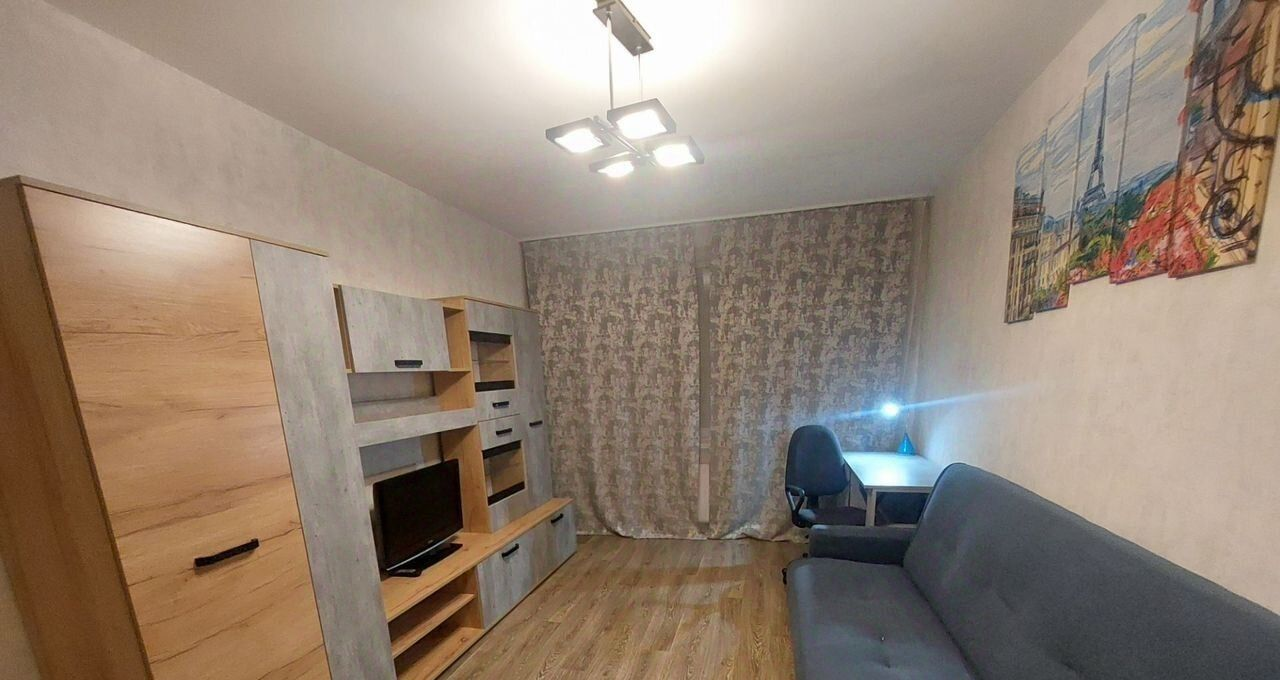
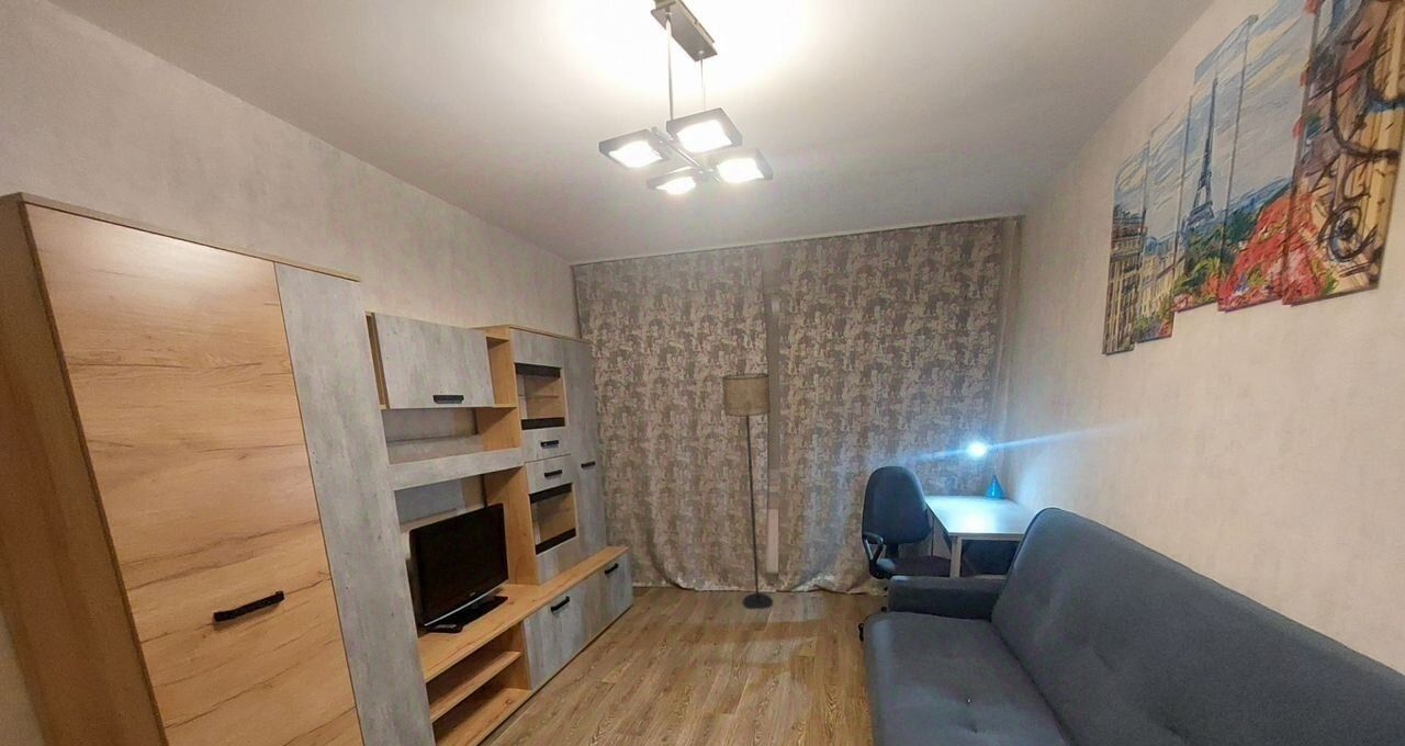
+ floor lamp [721,372,774,610]
